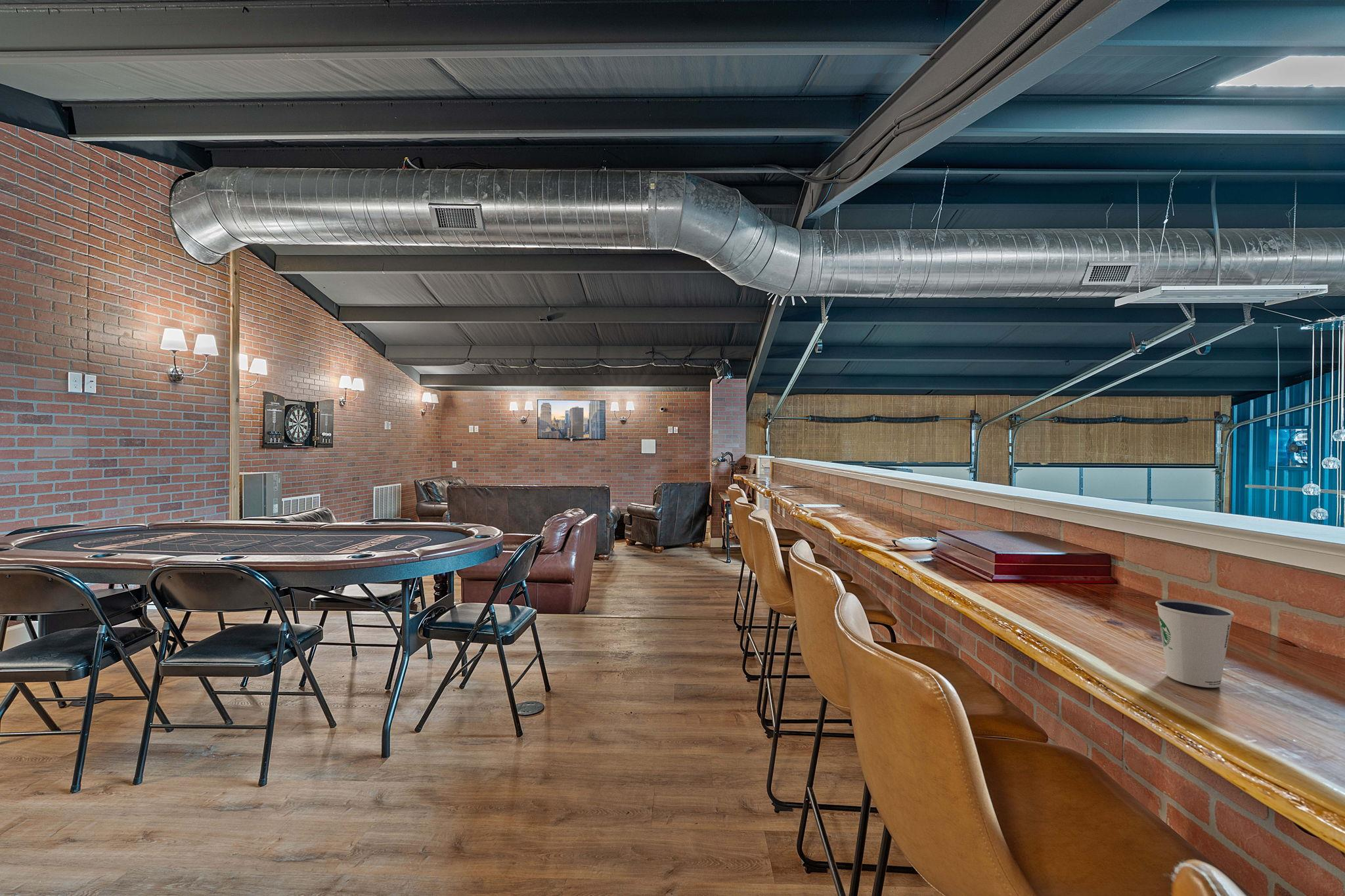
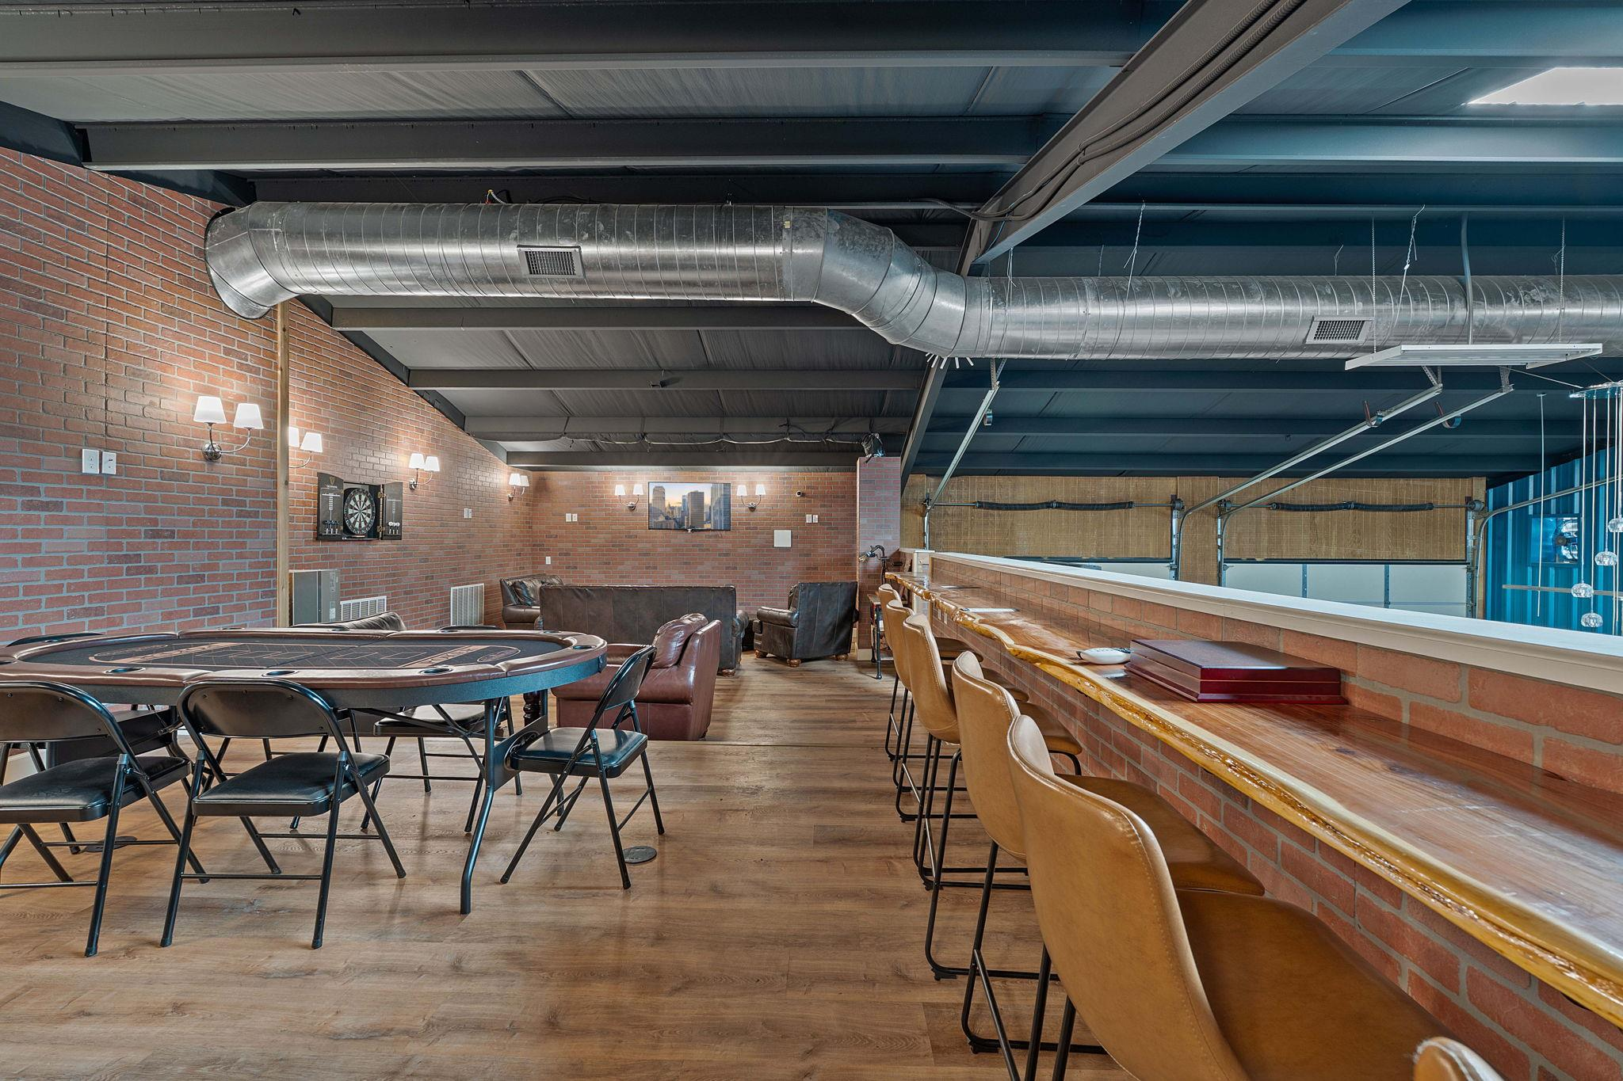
- dixie cup [1155,599,1235,688]
